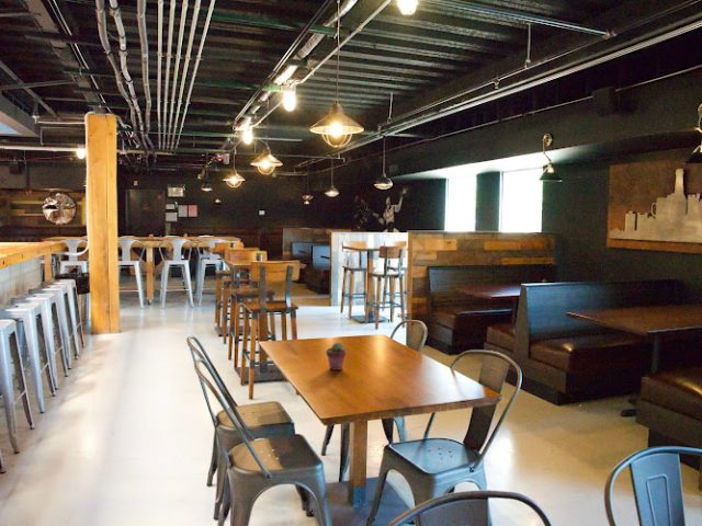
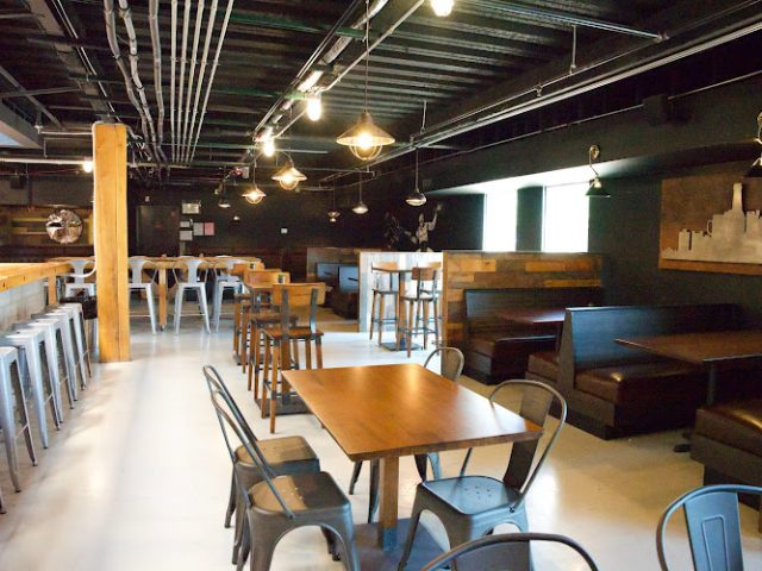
- potted succulent [325,342,348,371]
